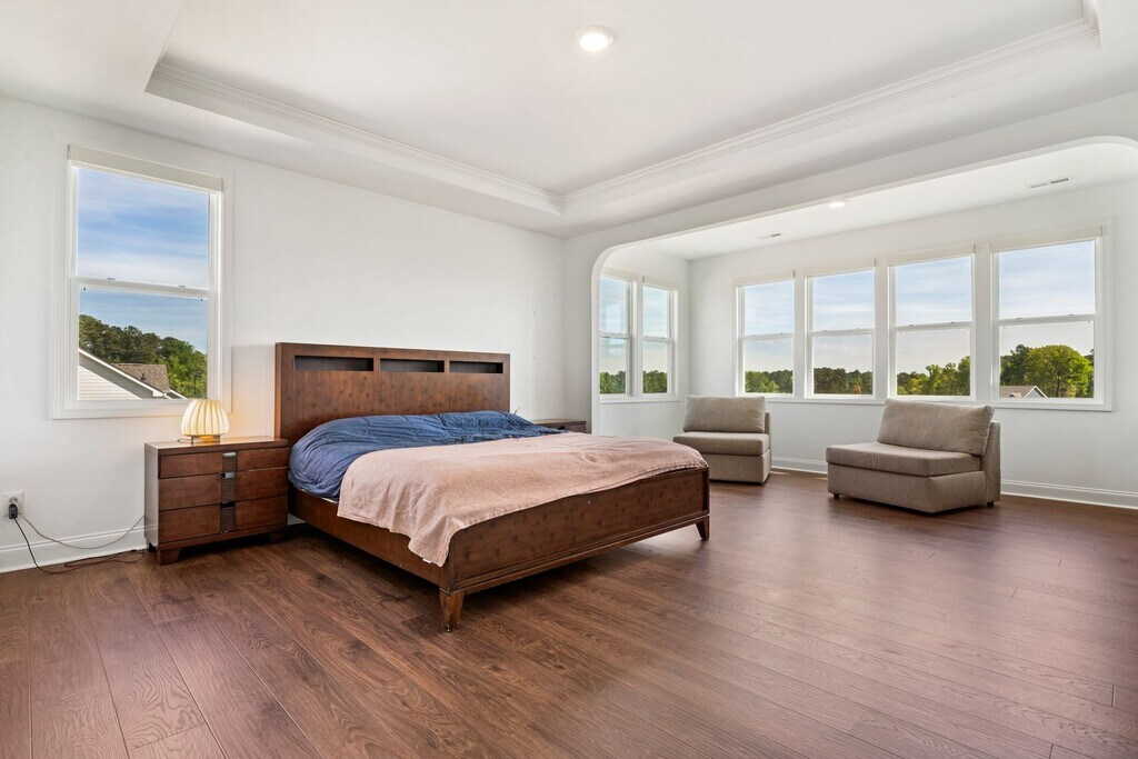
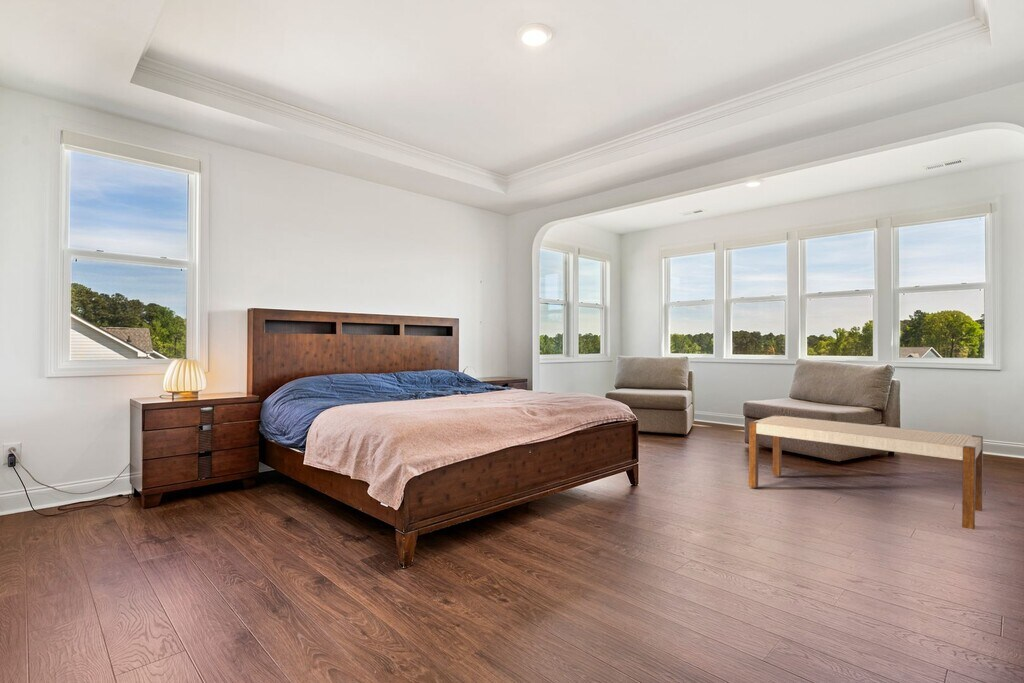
+ bench [748,414,984,530]
